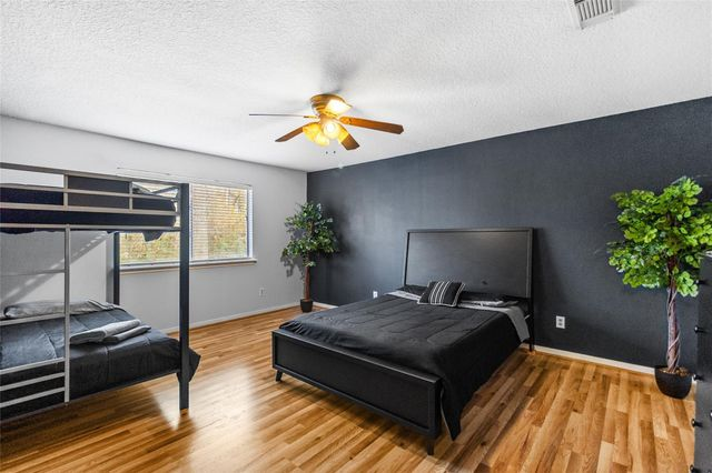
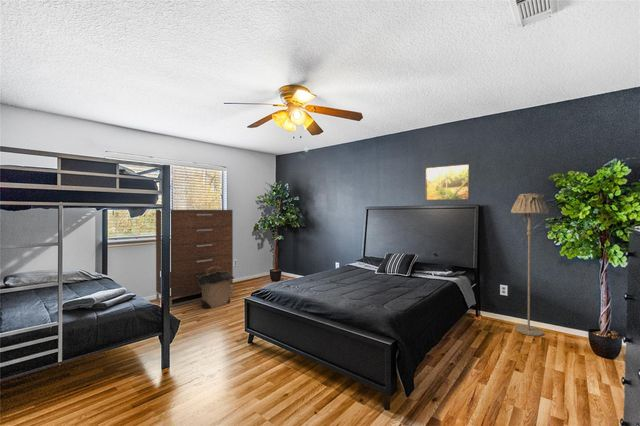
+ dresser [155,209,234,308]
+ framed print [424,163,471,202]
+ floor lamp [510,193,550,337]
+ laundry hamper [198,267,235,310]
